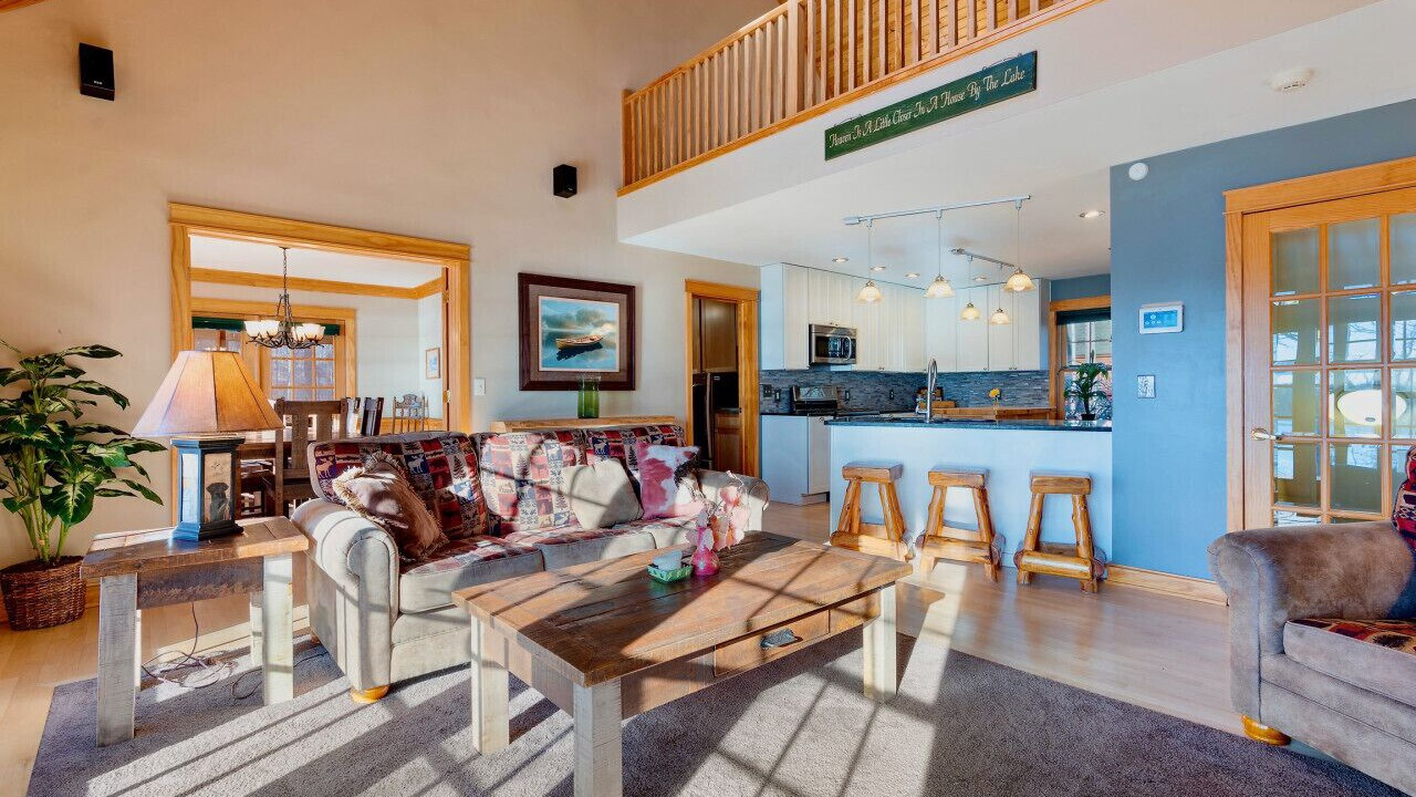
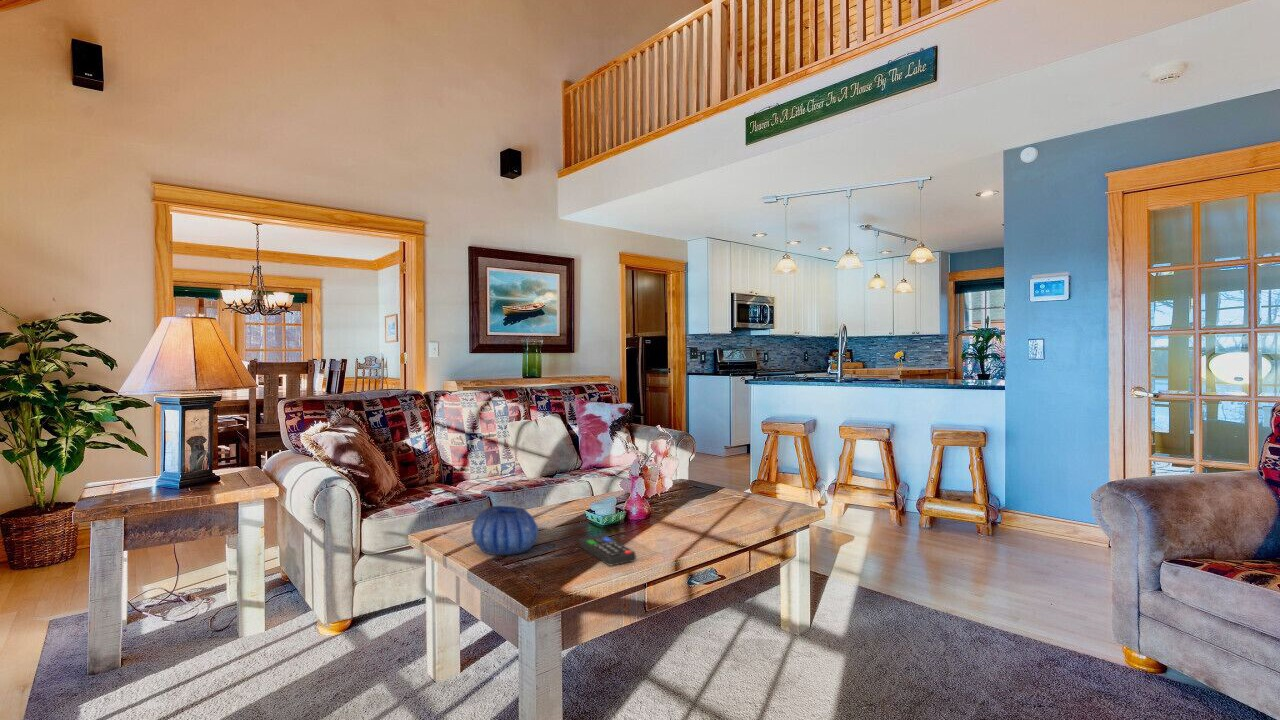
+ remote control [578,534,637,566]
+ decorative bowl [470,505,539,556]
